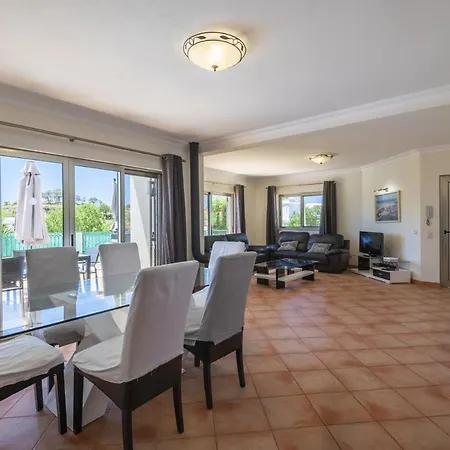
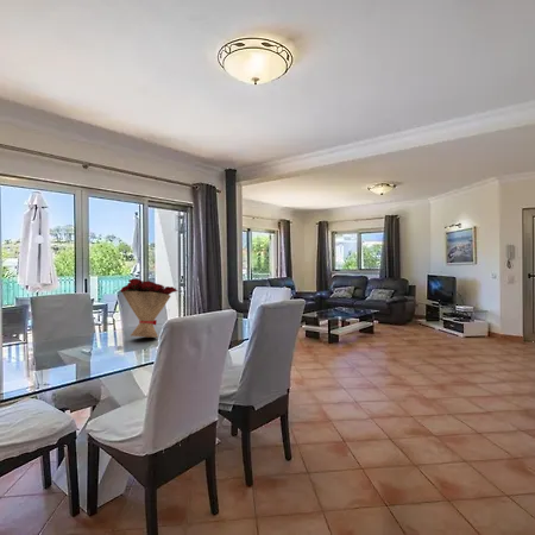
+ flower bouquet [119,277,180,339]
